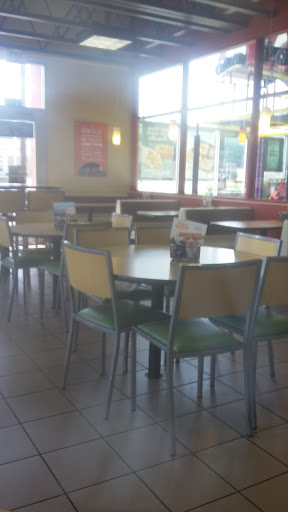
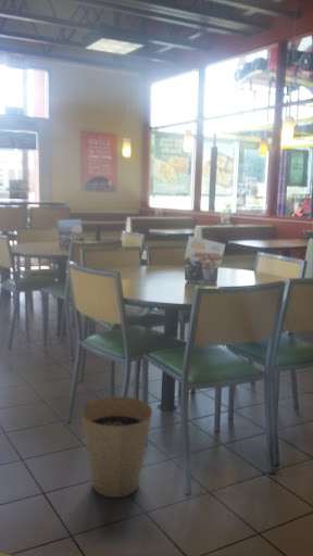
+ trash can [80,395,153,498]
